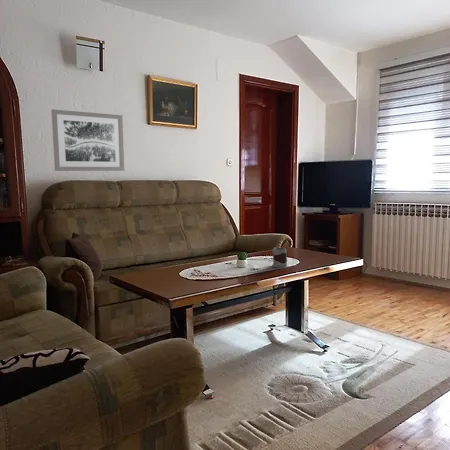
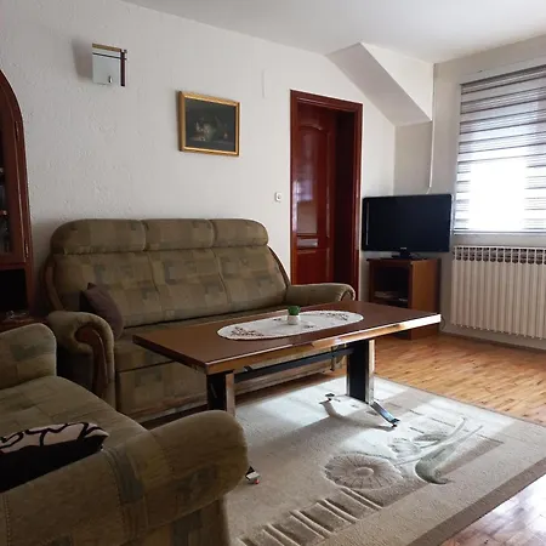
- mug [271,246,289,269]
- wall art [50,108,126,172]
